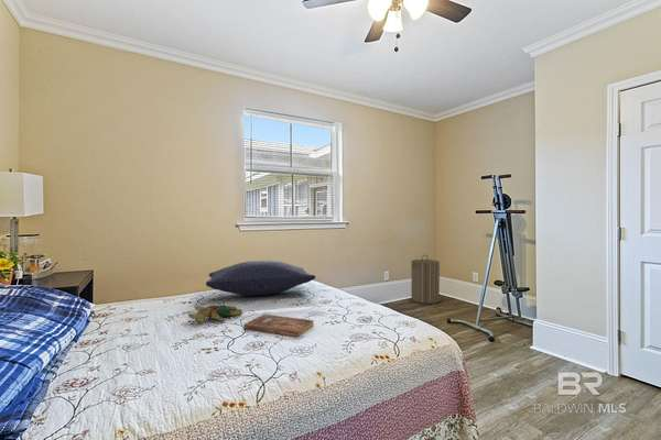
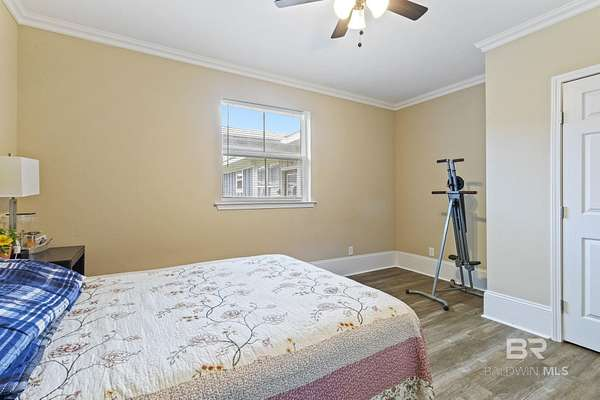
- teddy bear [187,304,243,323]
- bible [242,314,314,338]
- laundry hamper [410,254,441,305]
- pillow [205,260,316,297]
